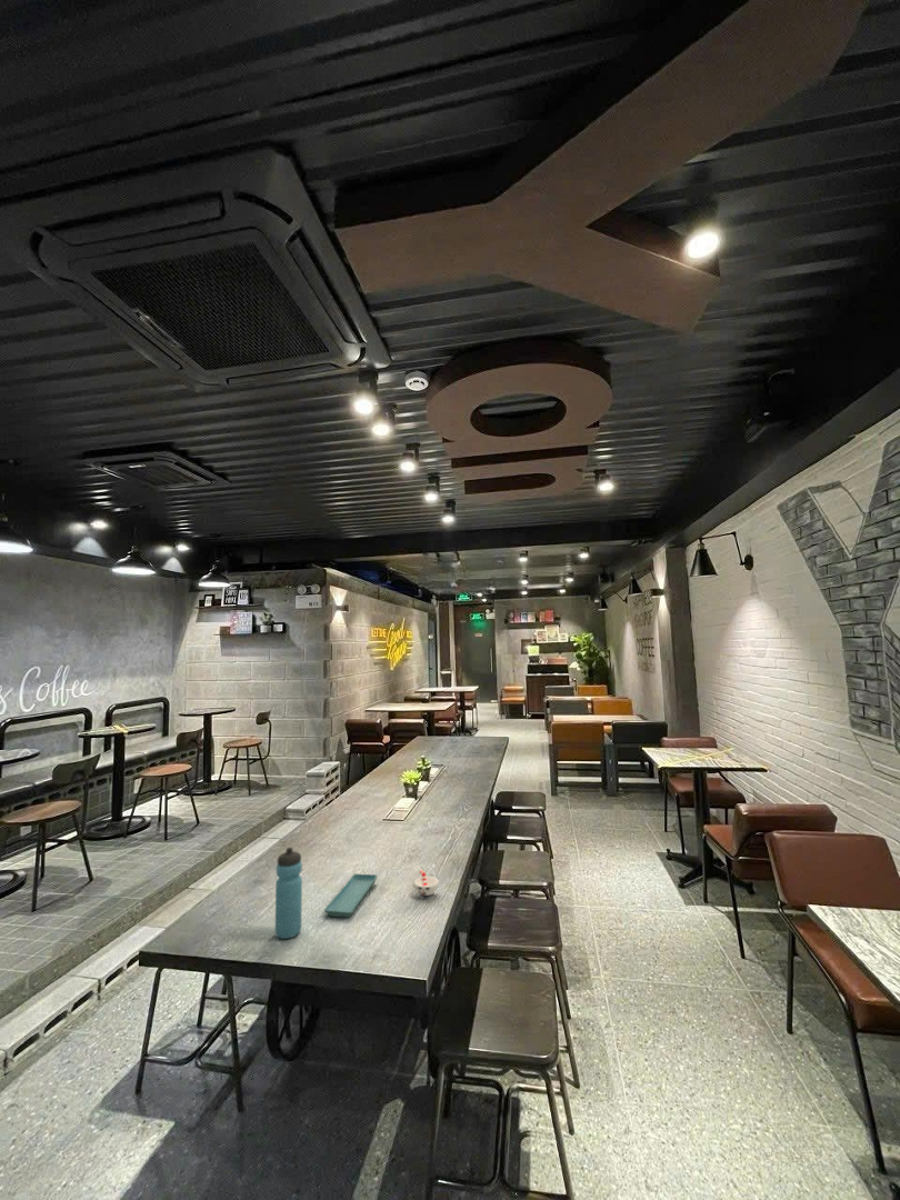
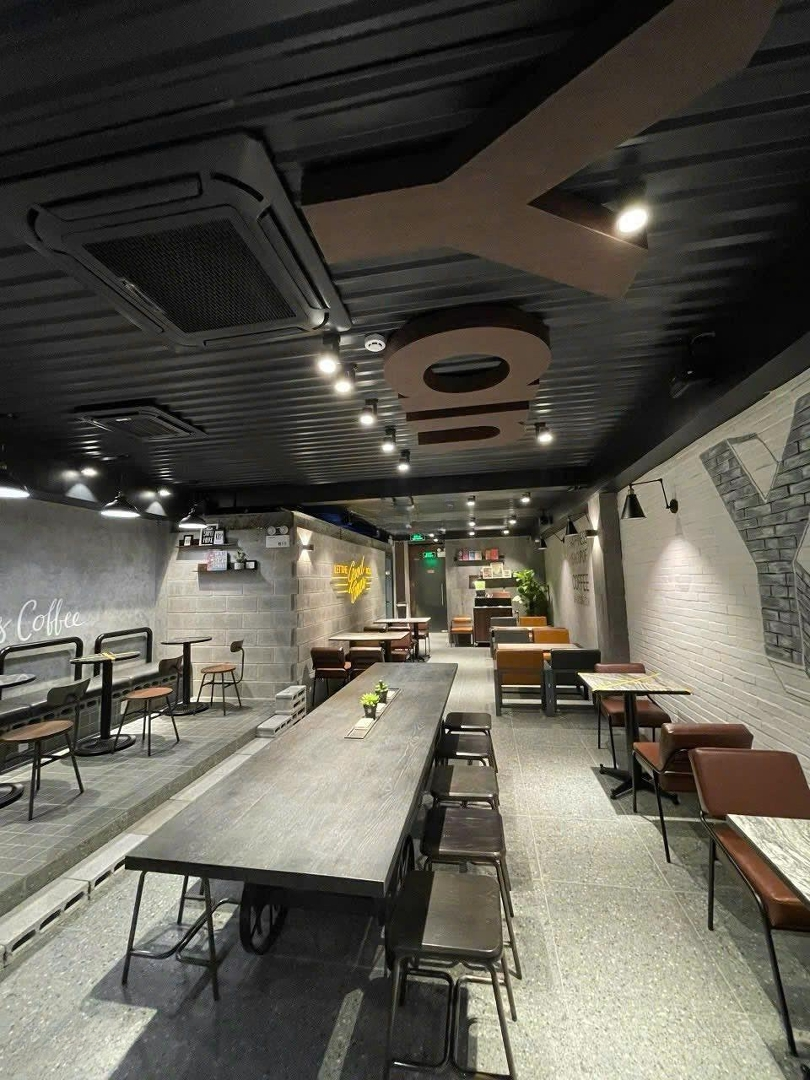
- water bottle [274,847,303,940]
- saucer [323,873,379,919]
- cup [412,869,440,897]
